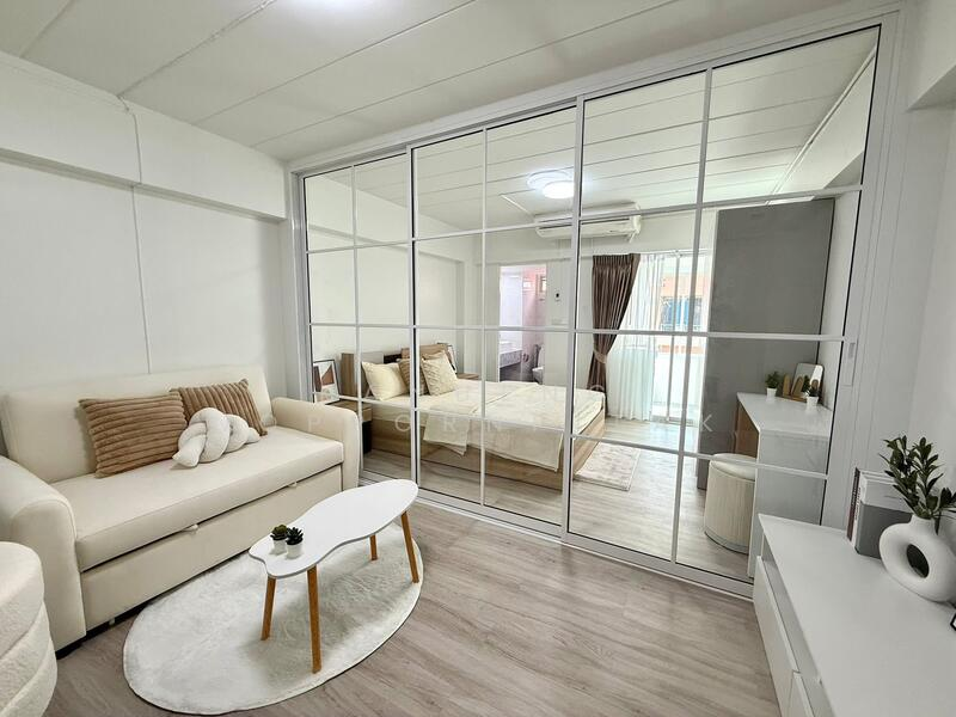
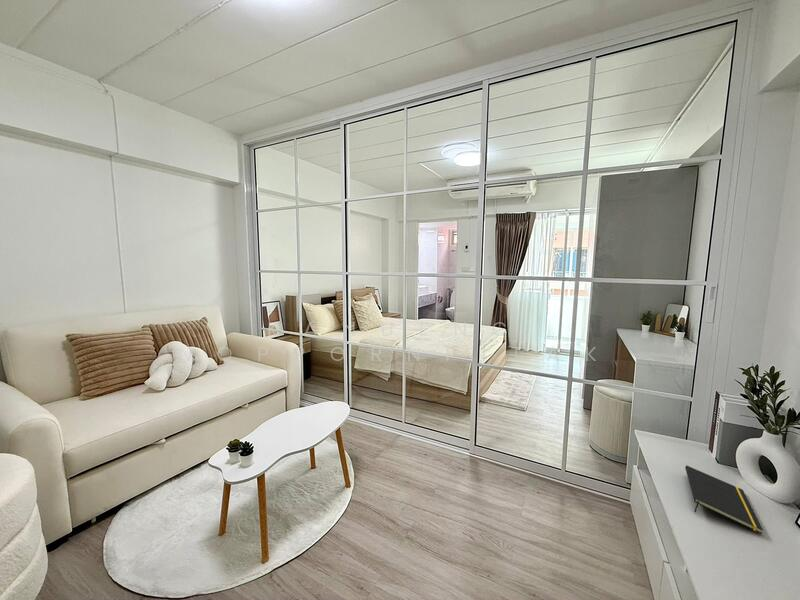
+ notepad [684,464,764,534]
